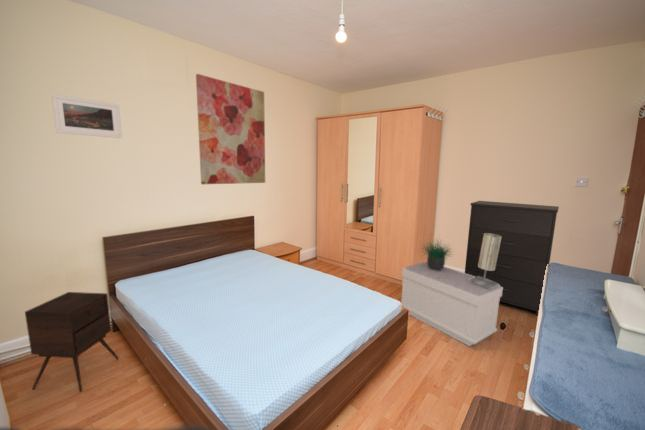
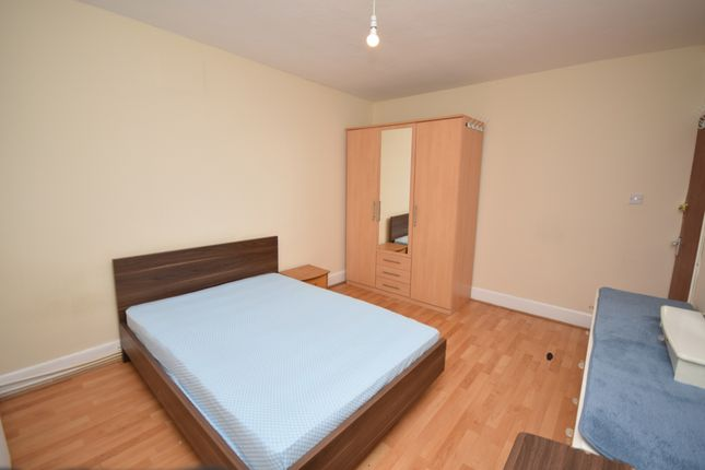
- potted plant [416,234,455,271]
- side table [24,291,120,393]
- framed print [51,93,123,139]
- table lamp [469,233,501,289]
- wall art [195,73,266,185]
- bench [400,261,503,348]
- dresser [464,200,560,312]
